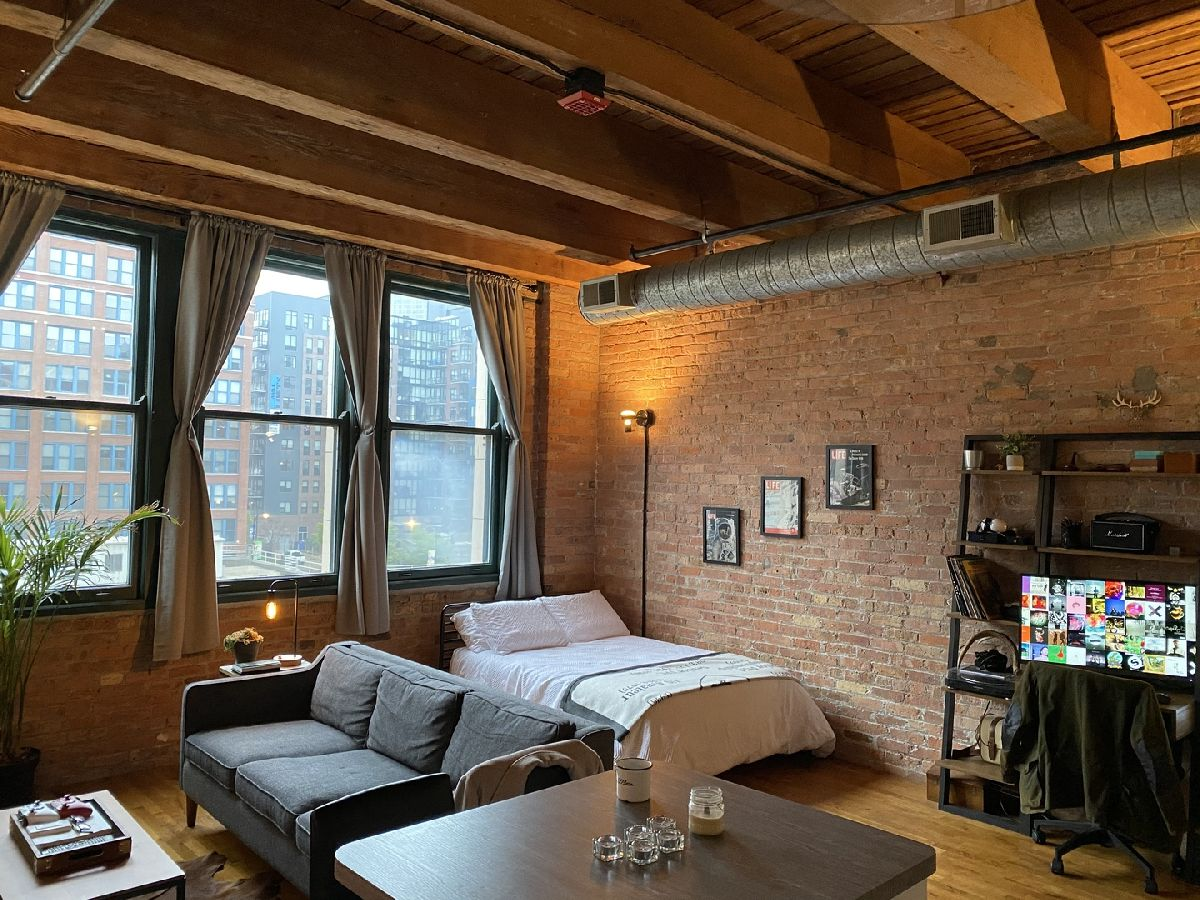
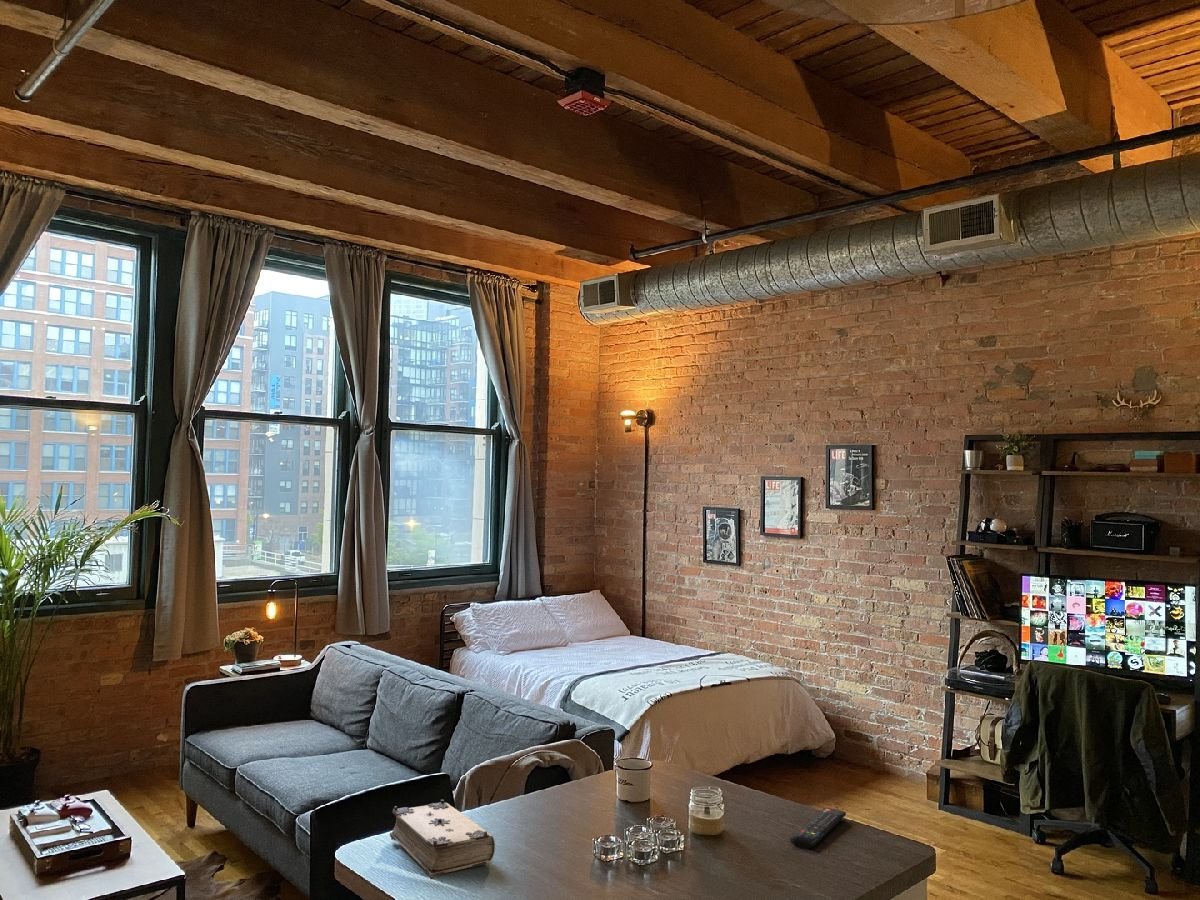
+ book [389,799,496,880]
+ remote control [789,807,847,849]
